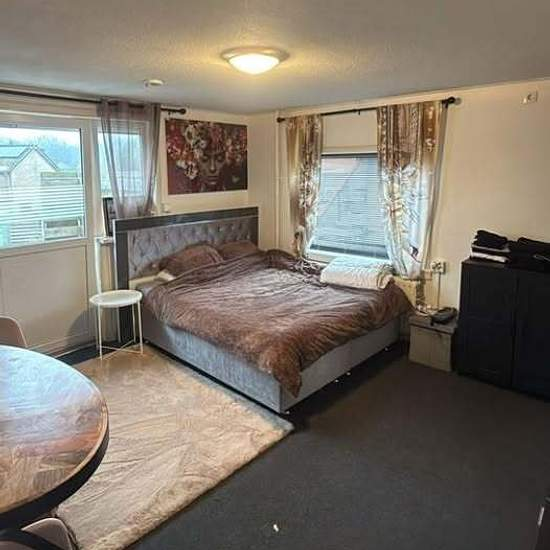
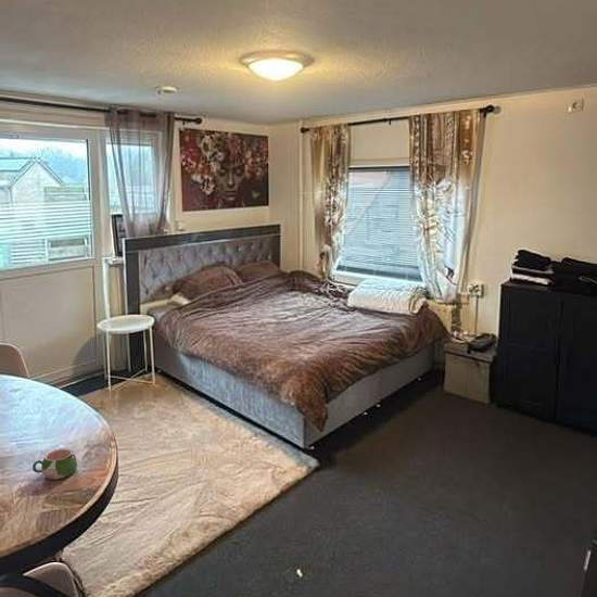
+ mug [31,448,78,481]
